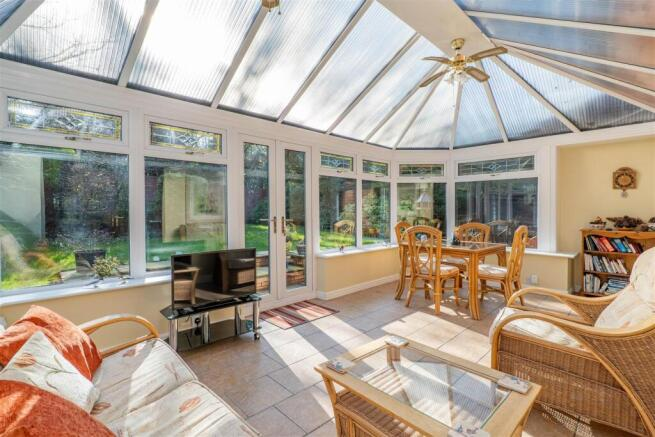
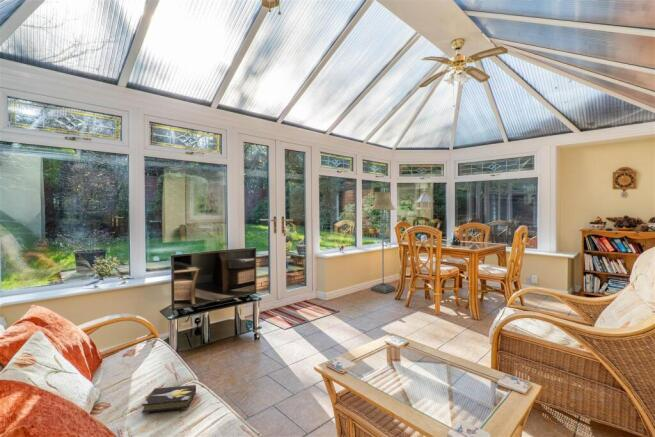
+ floor lamp [369,191,397,294]
+ hardback book [141,384,197,415]
